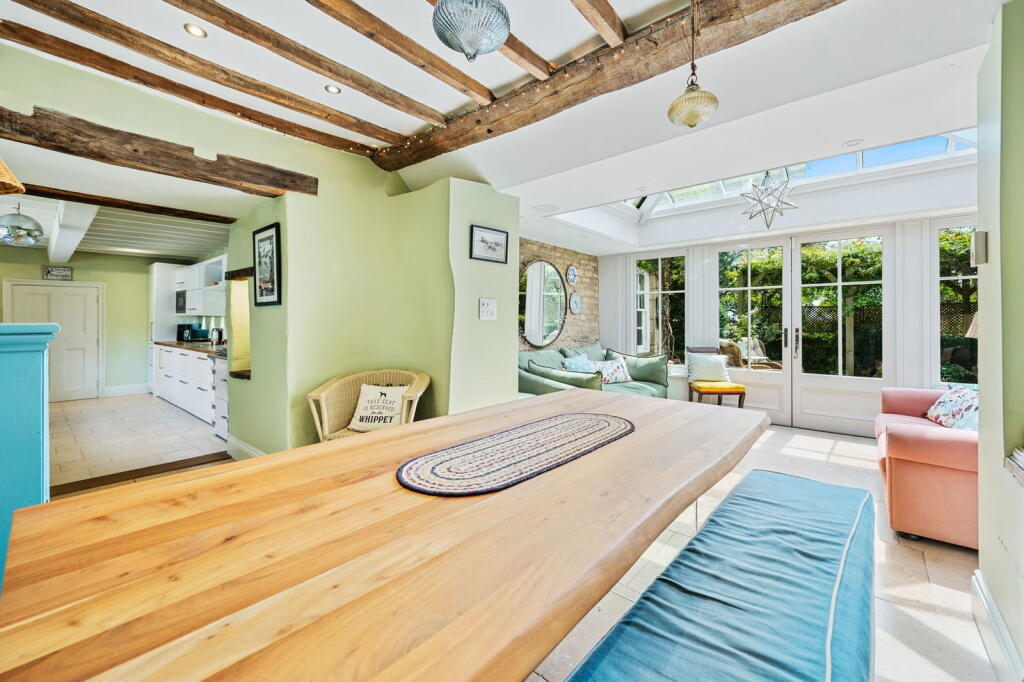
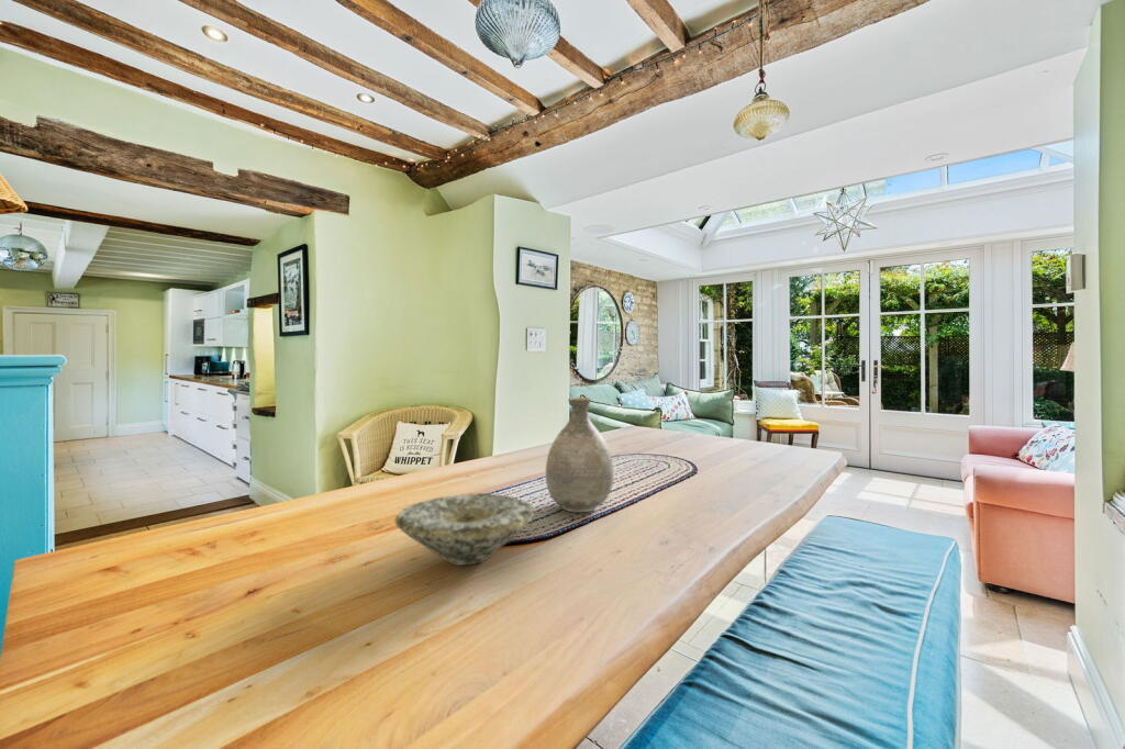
+ vase [545,396,614,513]
+ bowl [393,492,535,567]
